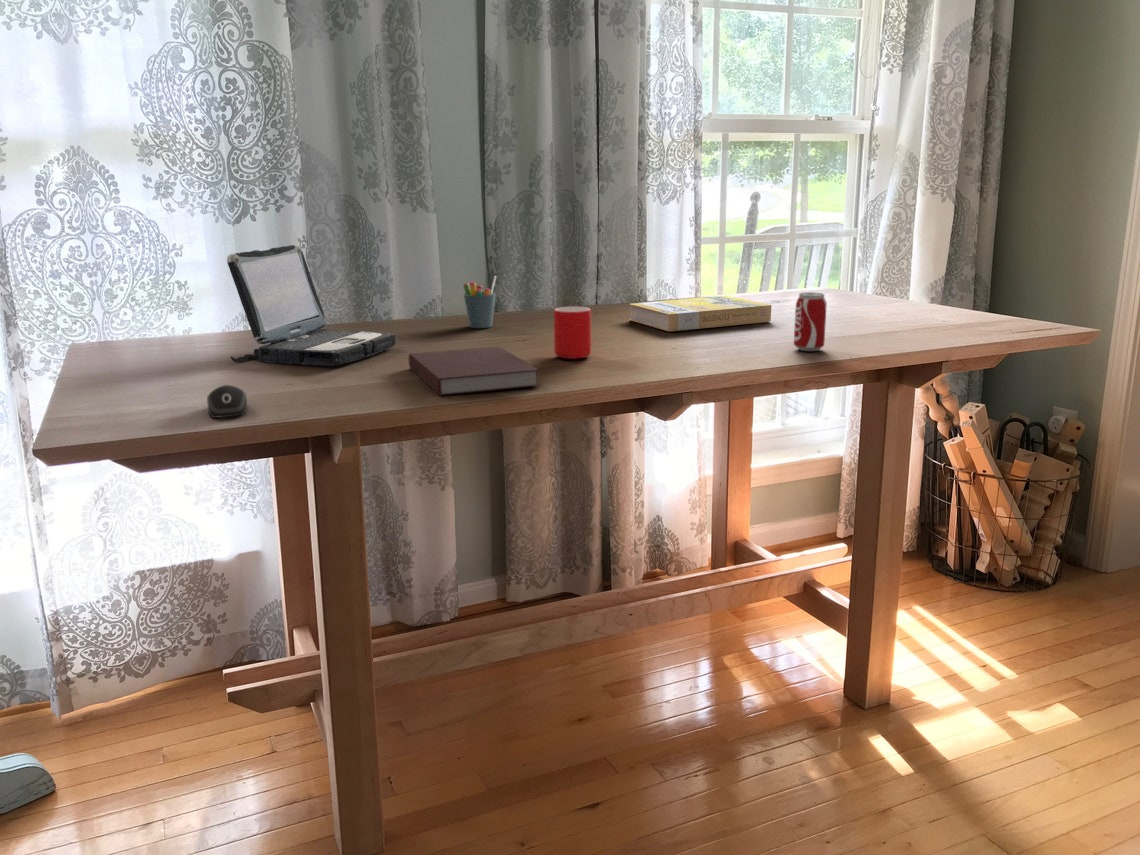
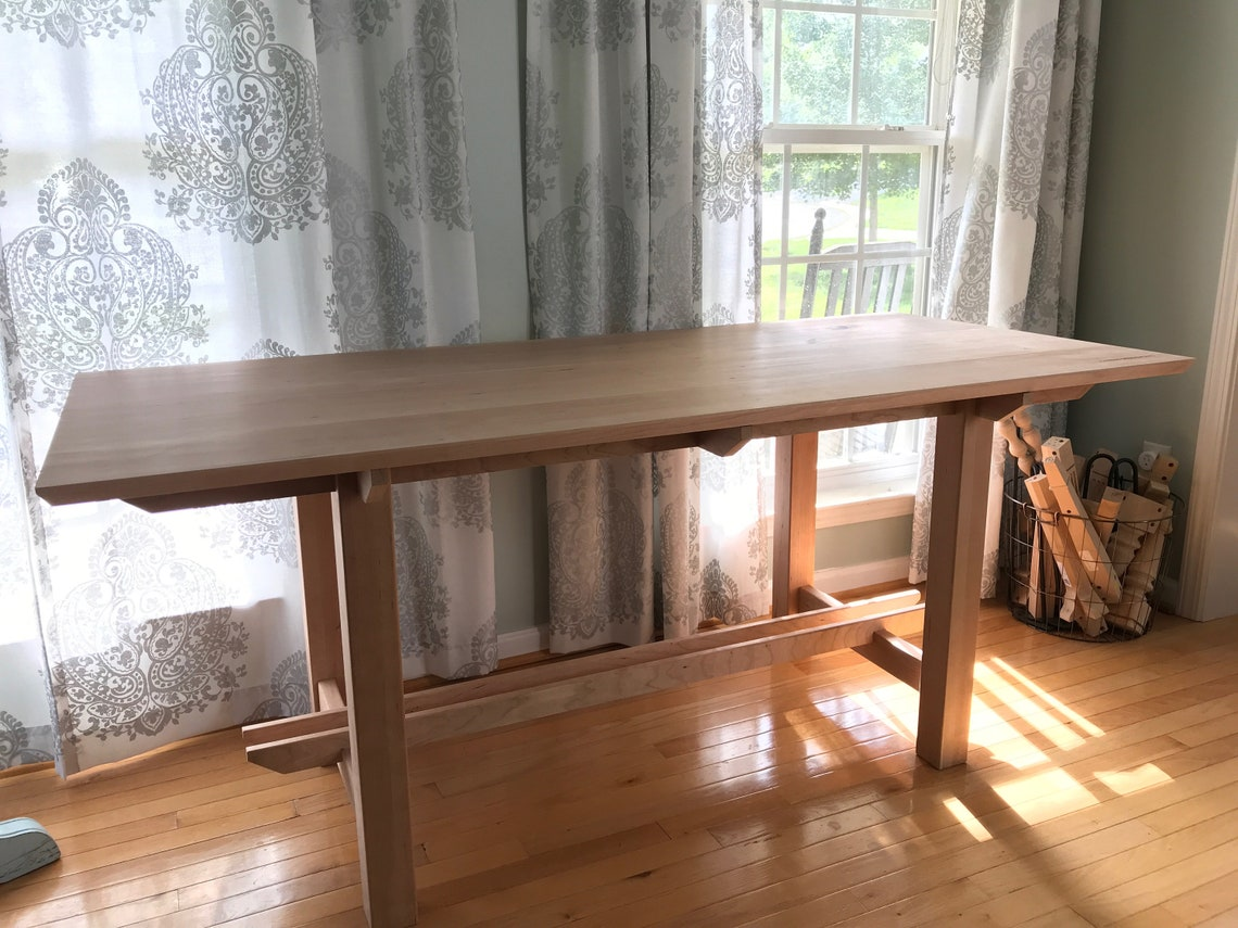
- pen holder [462,275,497,329]
- mug [553,306,592,360]
- laptop [226,244,397,367]
- book [628,295,772,332]
- beverage can [793,291,828,352]
- computer mouse [206,384,249,419]
- notebook [408,345,540,397]
